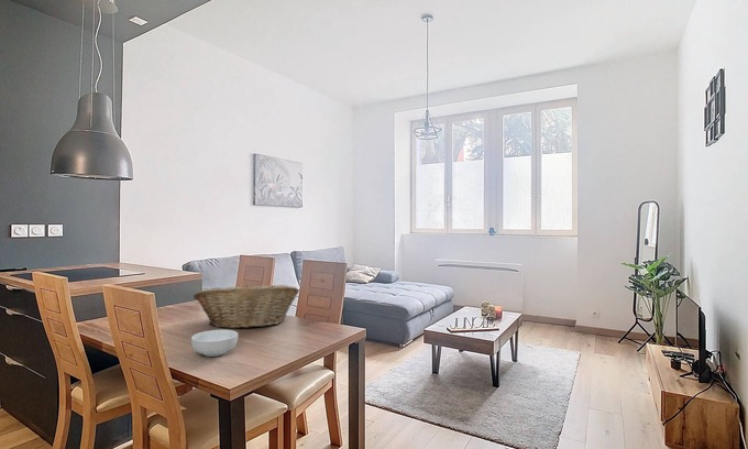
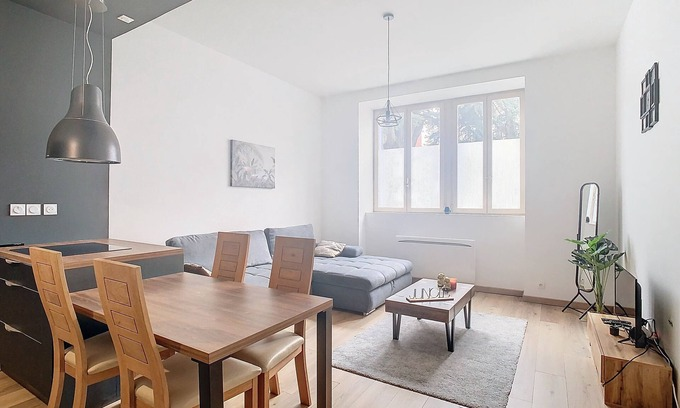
- cereal bowl [190,329,239,358]
- fruit basket [193,283,300,329]
